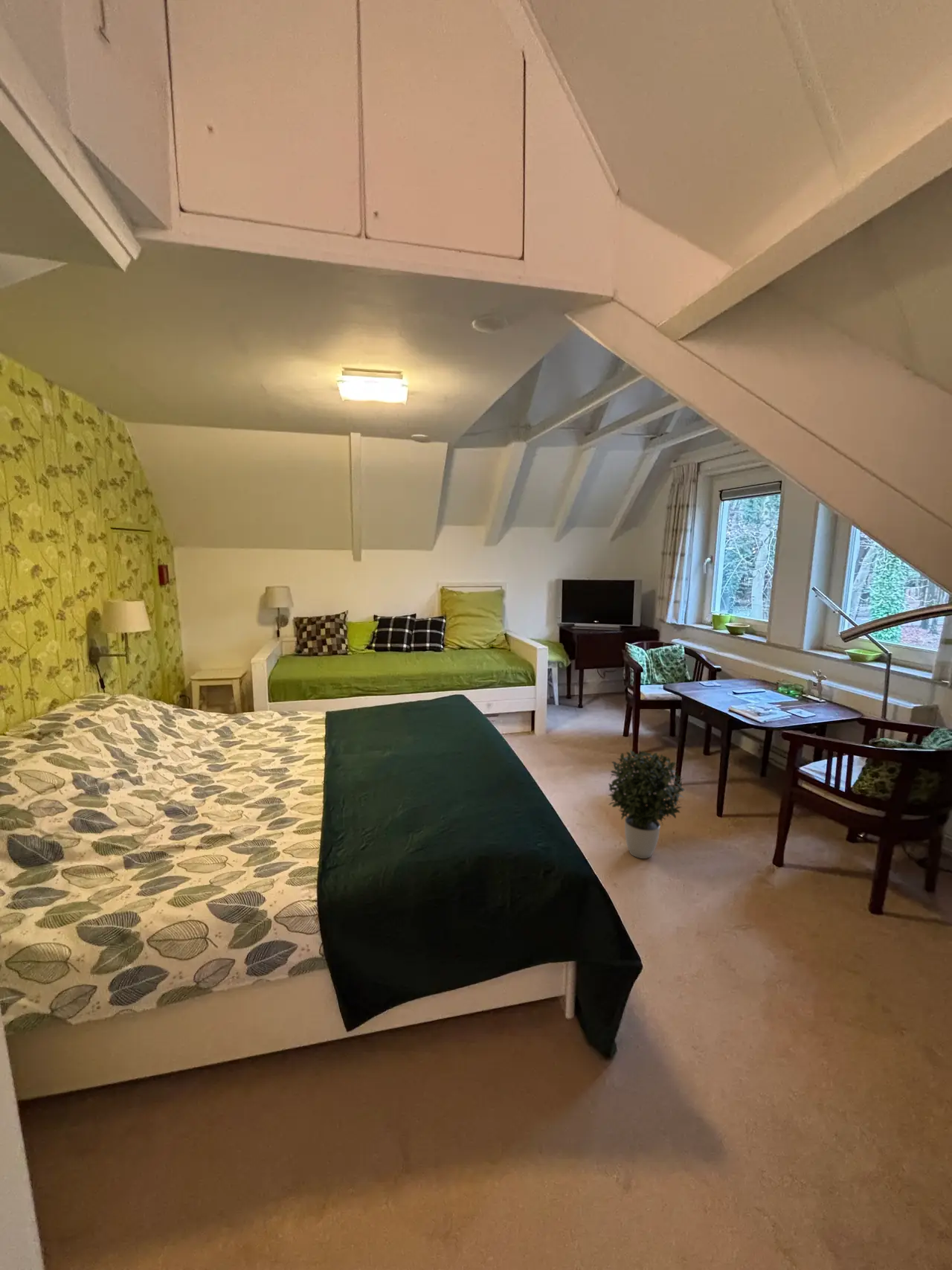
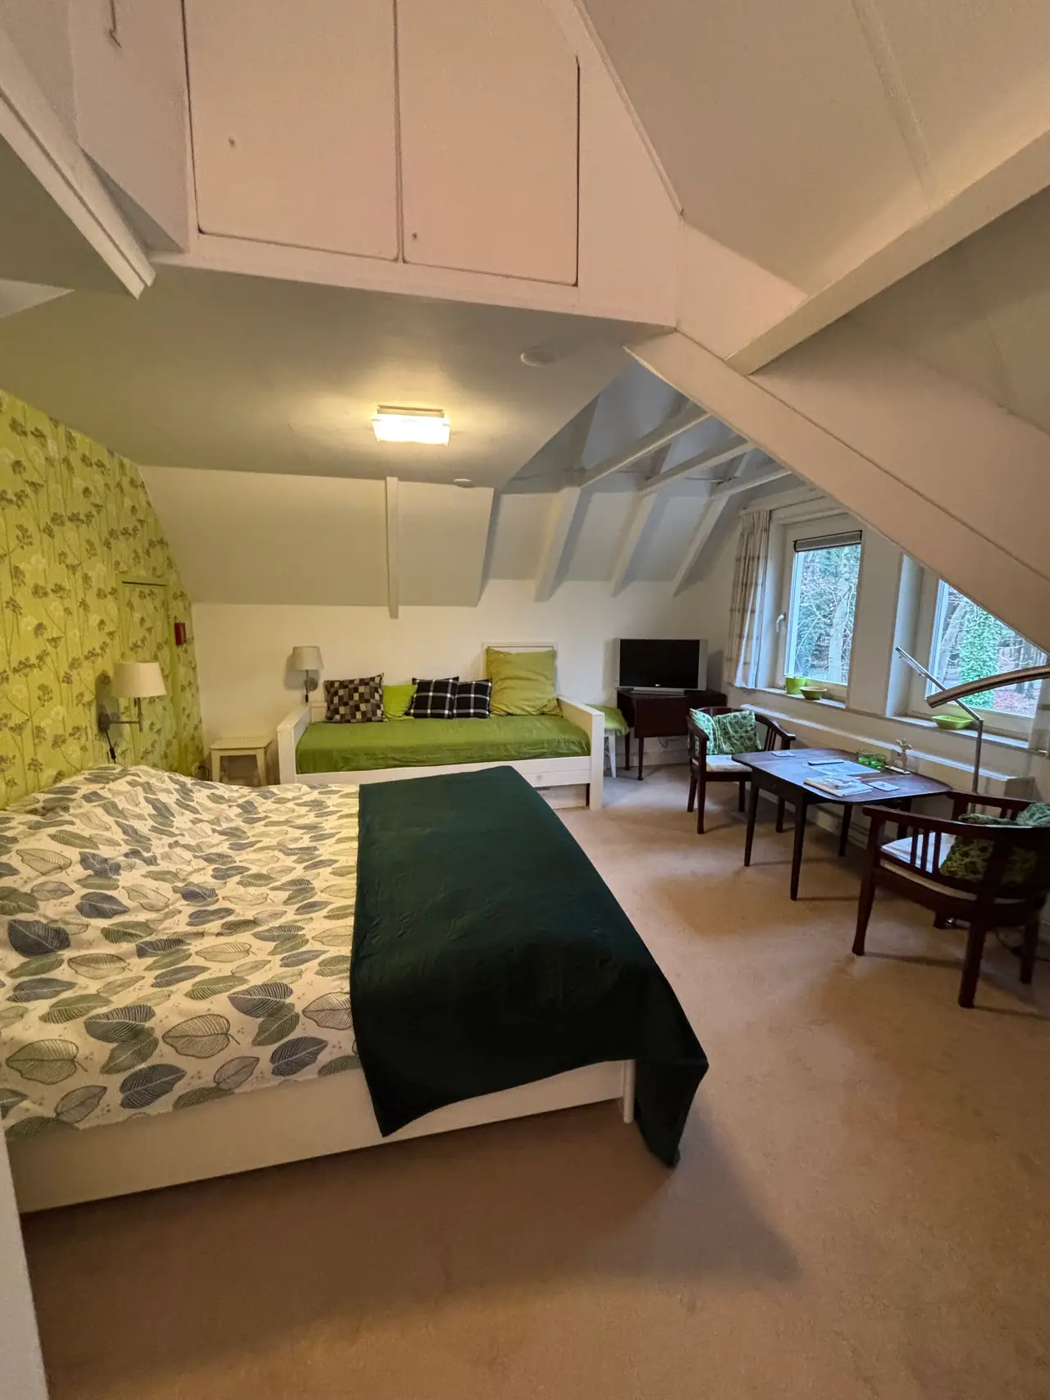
- potted plant [608,749,686,859]
